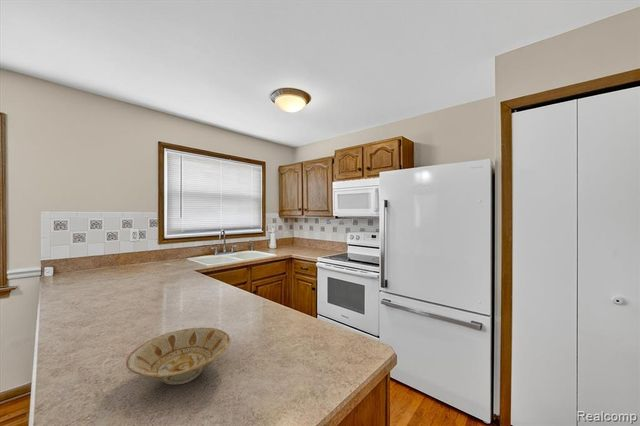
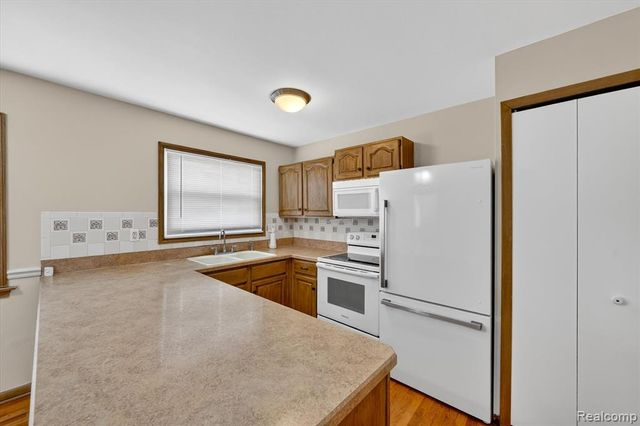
- bowl [125,327,231,386]
